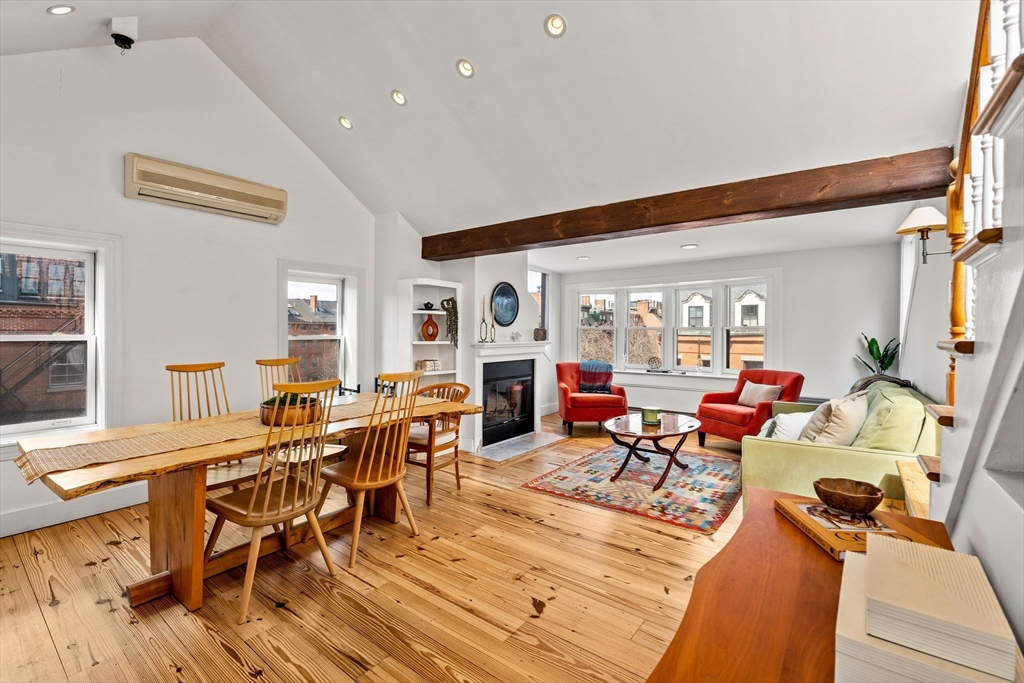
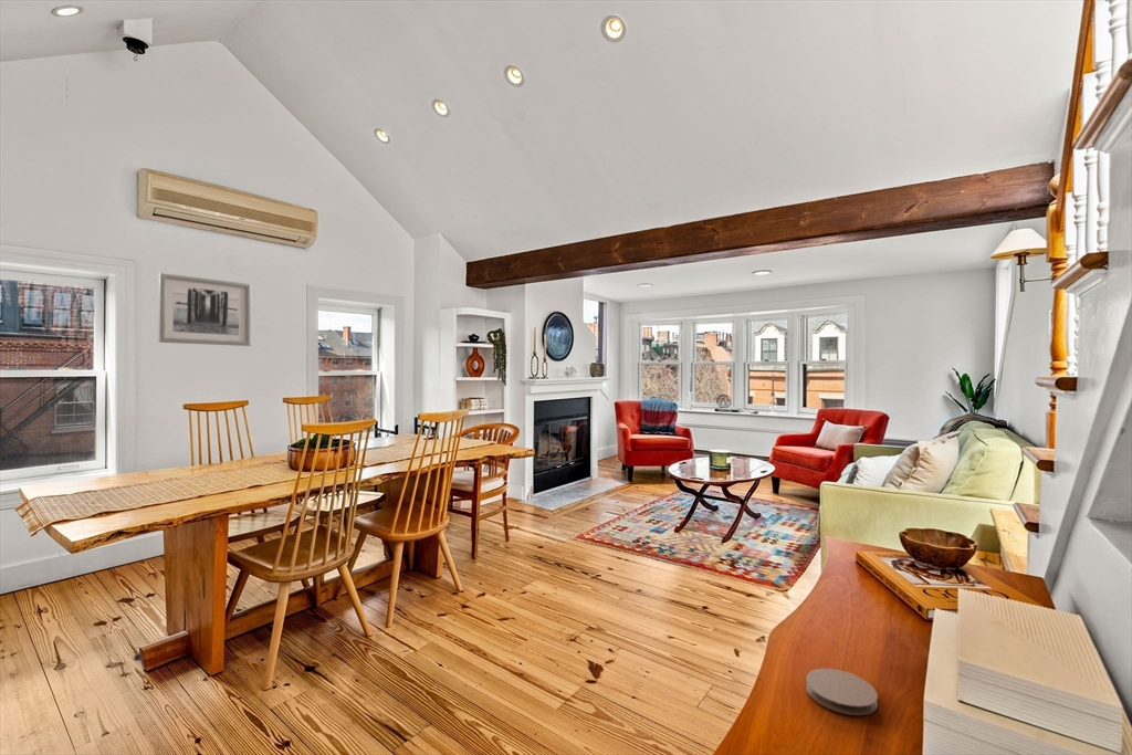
+ wall art [158,272,252,347]
+ coaster [805,668,879,716]
